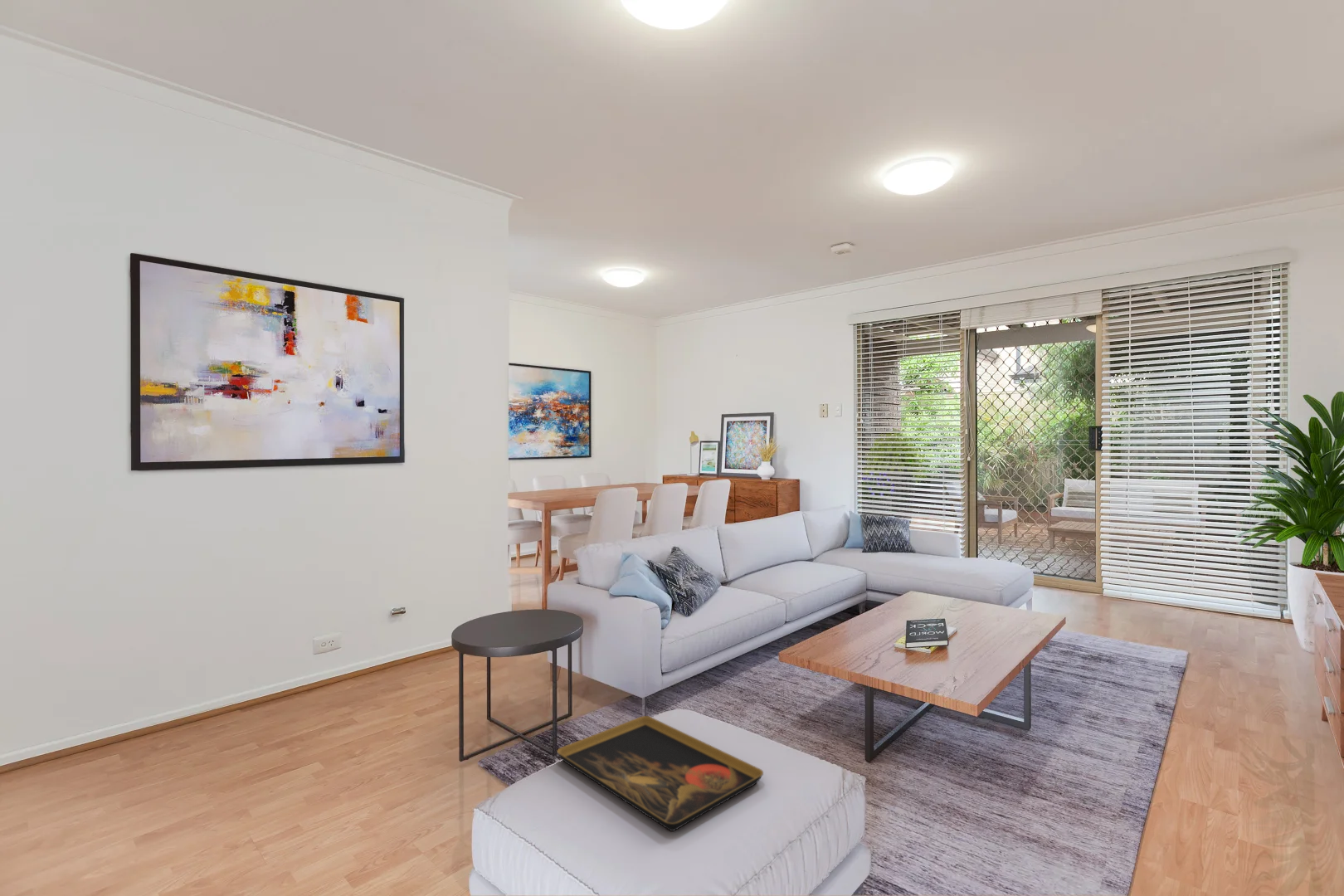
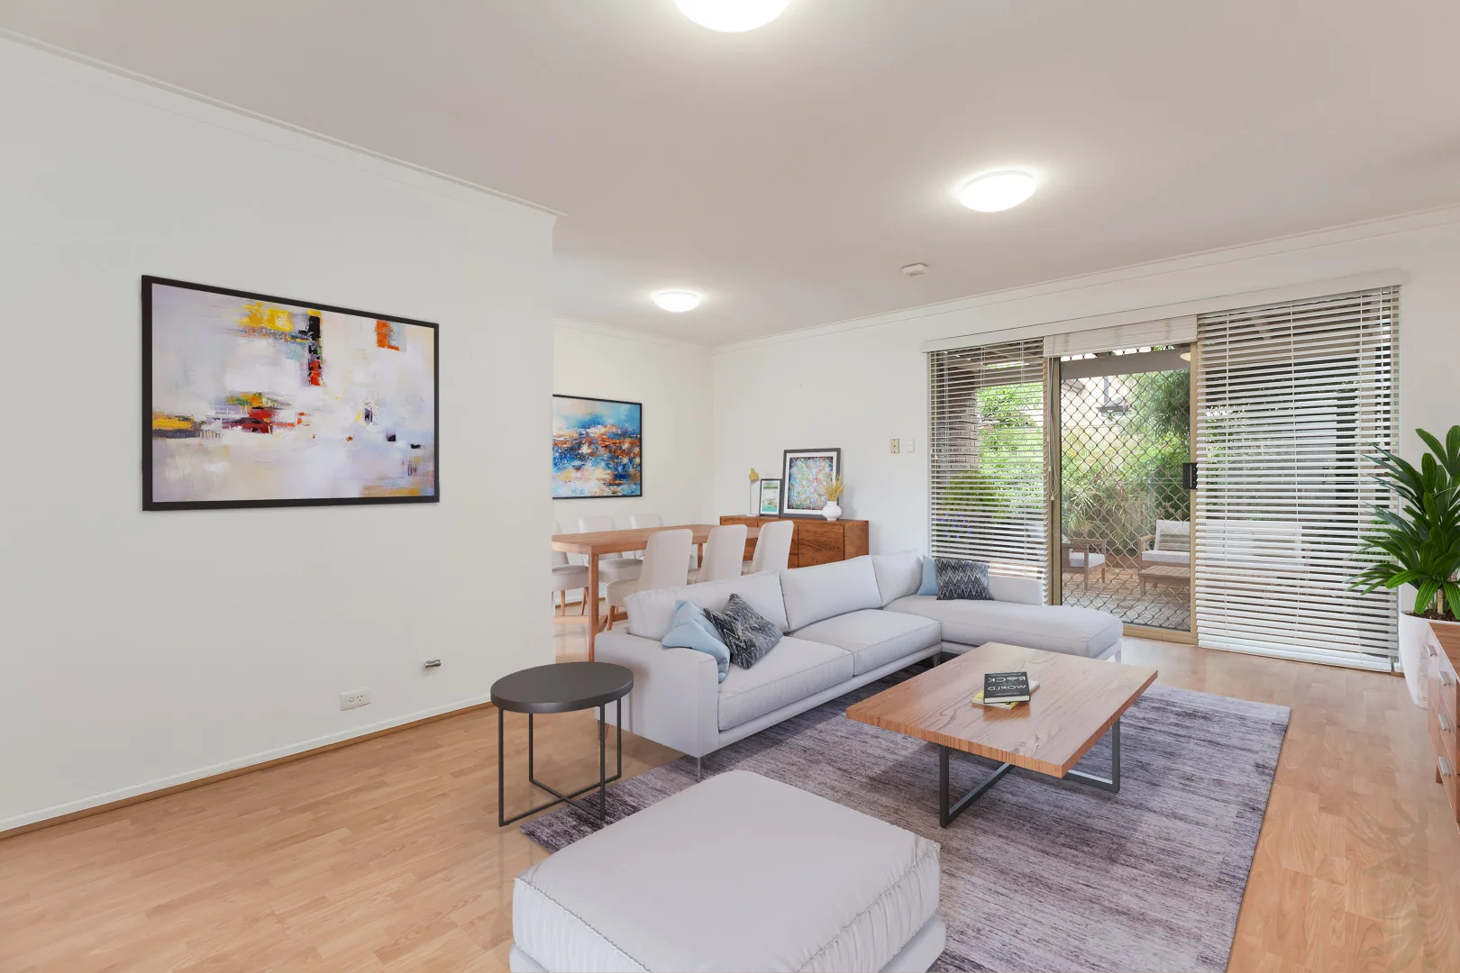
- decorative tray [556,715,764,832]
